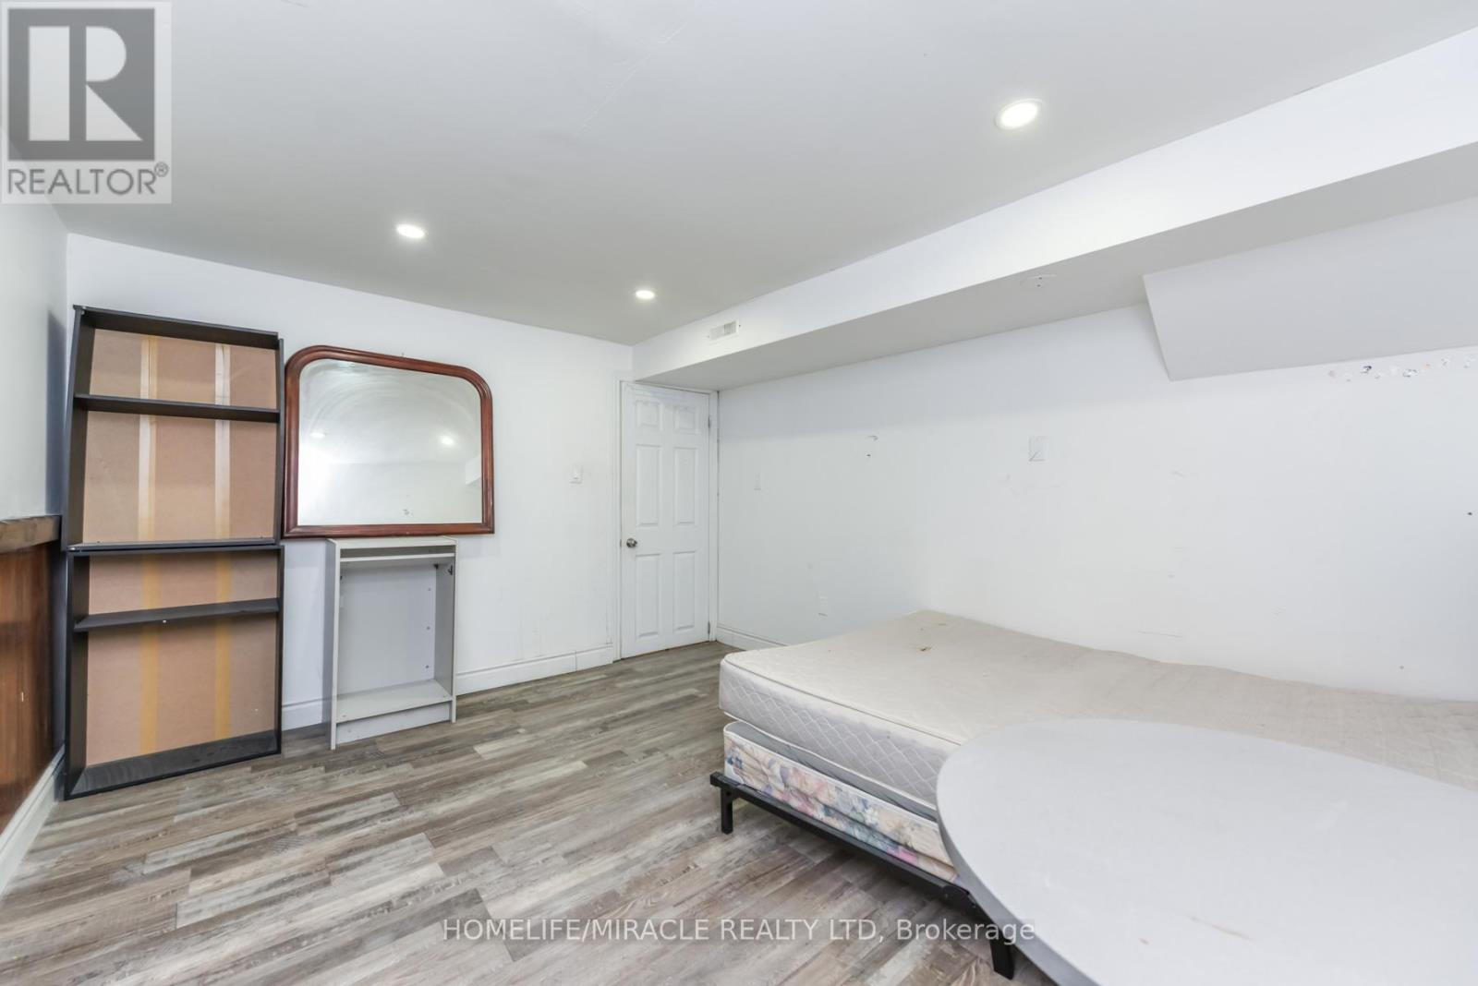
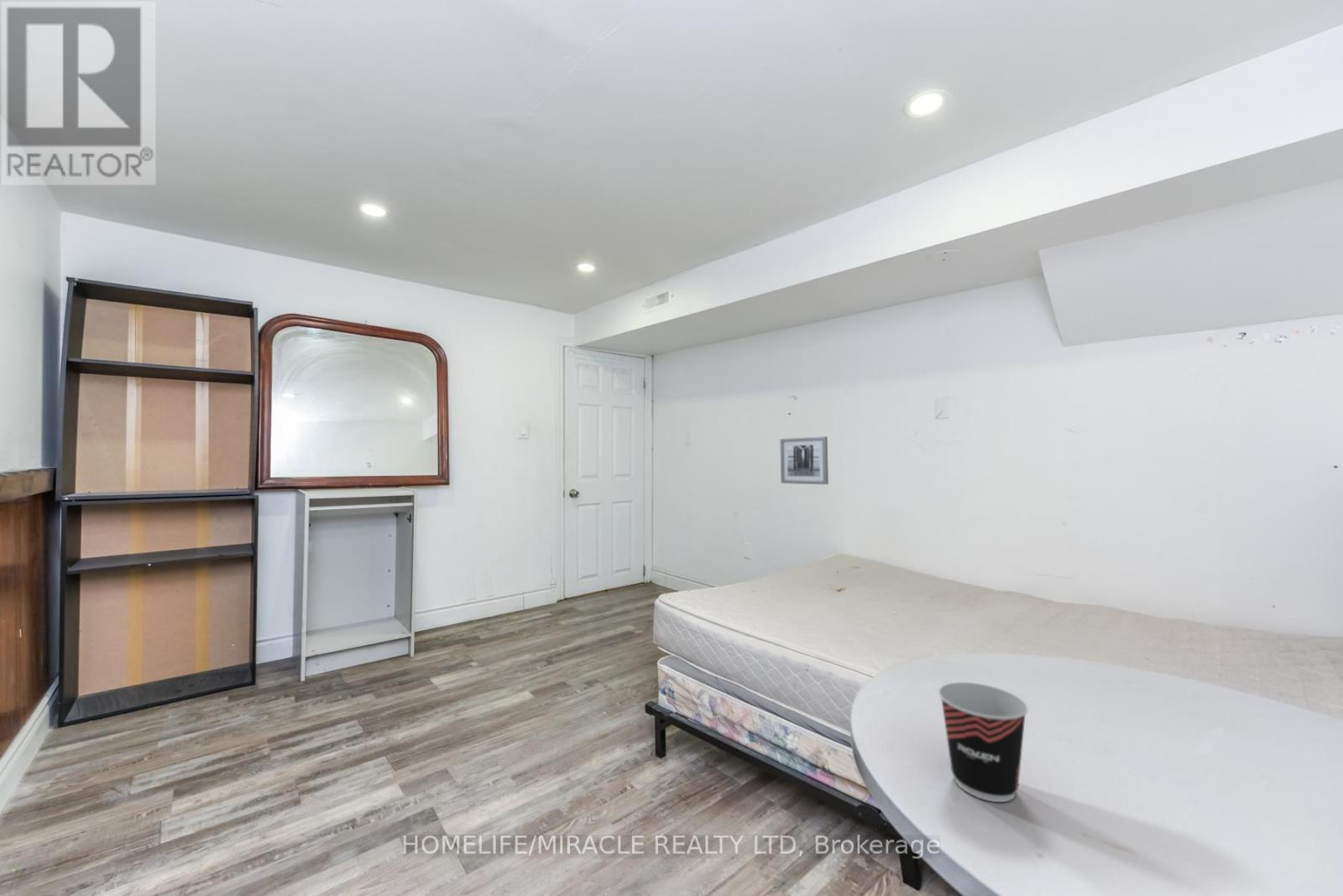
+ wall art [780,435,829,485]
+ cup [938,681,1028,803]
